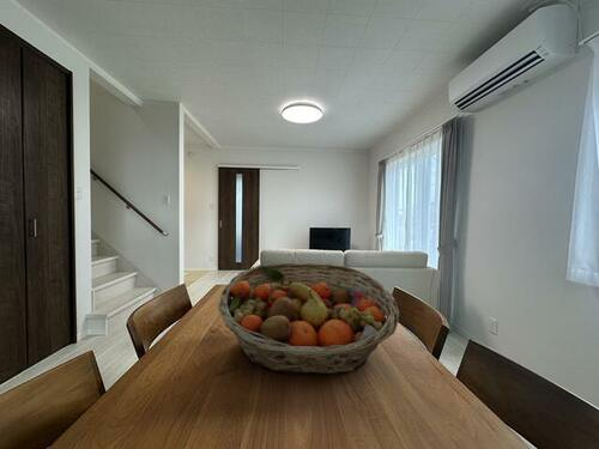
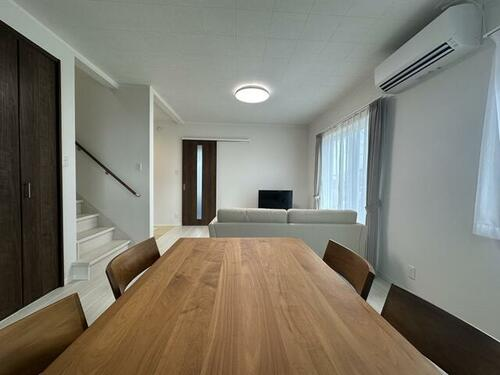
- fruit basket [217,262,400,376]
